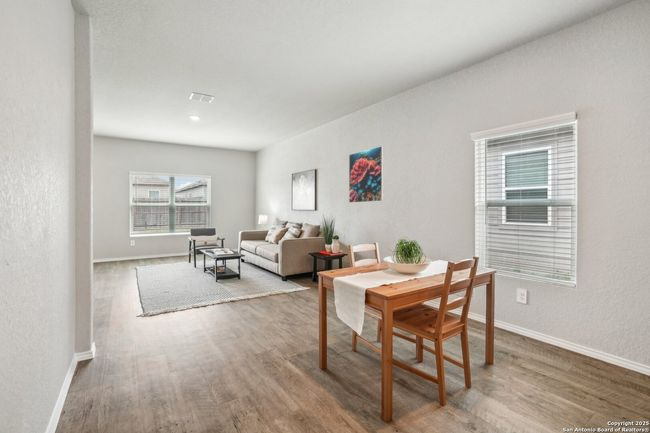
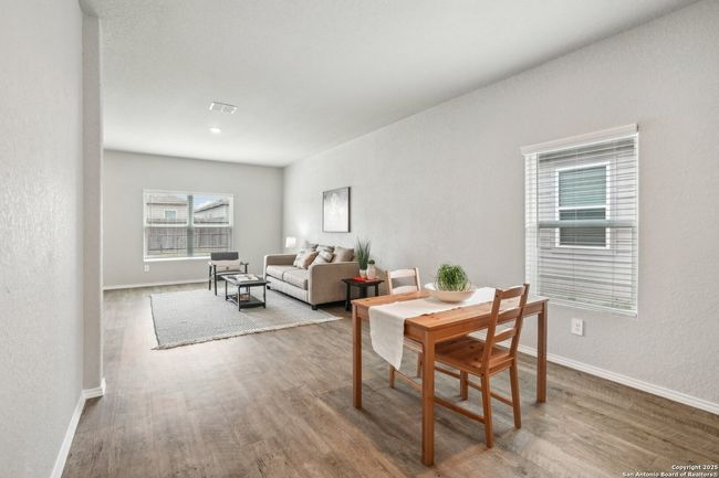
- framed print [348,145,385,204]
